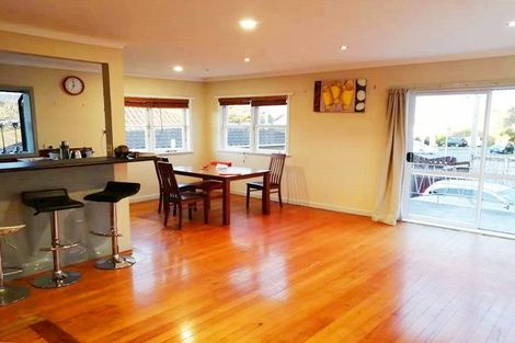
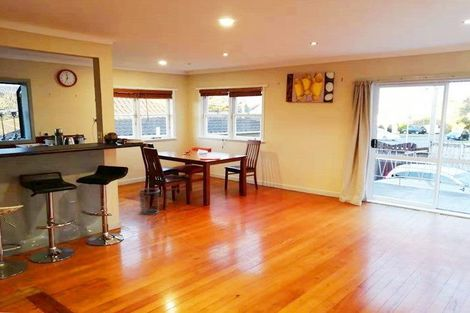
+ waste bin [137,187,161,216]
